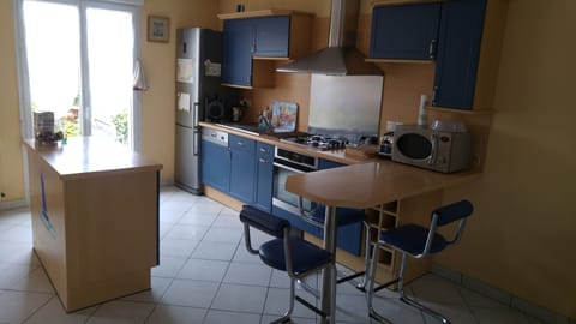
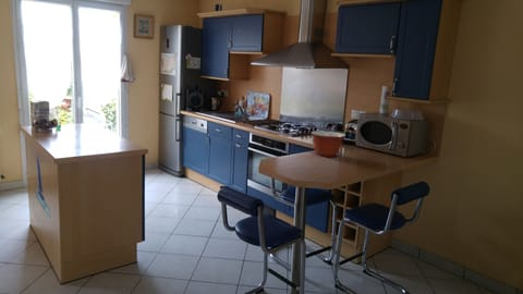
+ mixing bowl [311,130,346,158]
